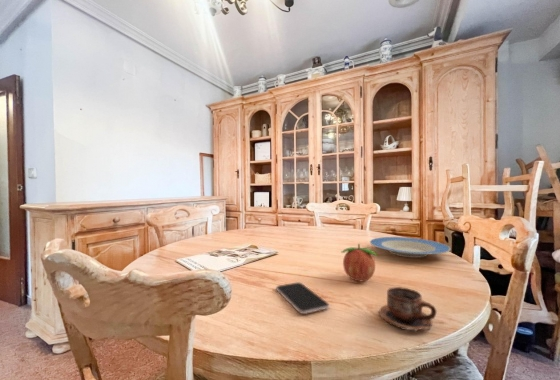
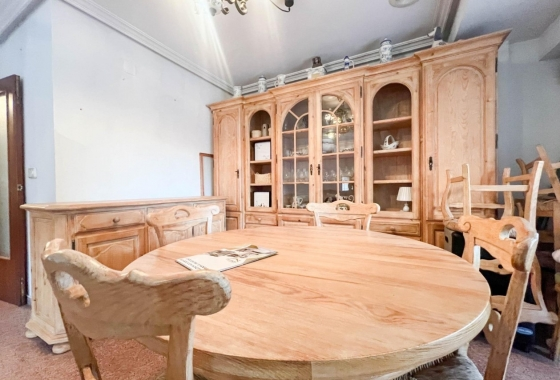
- fruit [341,243,378,282]
- smartphone [275,281,330,315]
- cup [378,286,438,332]
- plate [369,236,452,259]
